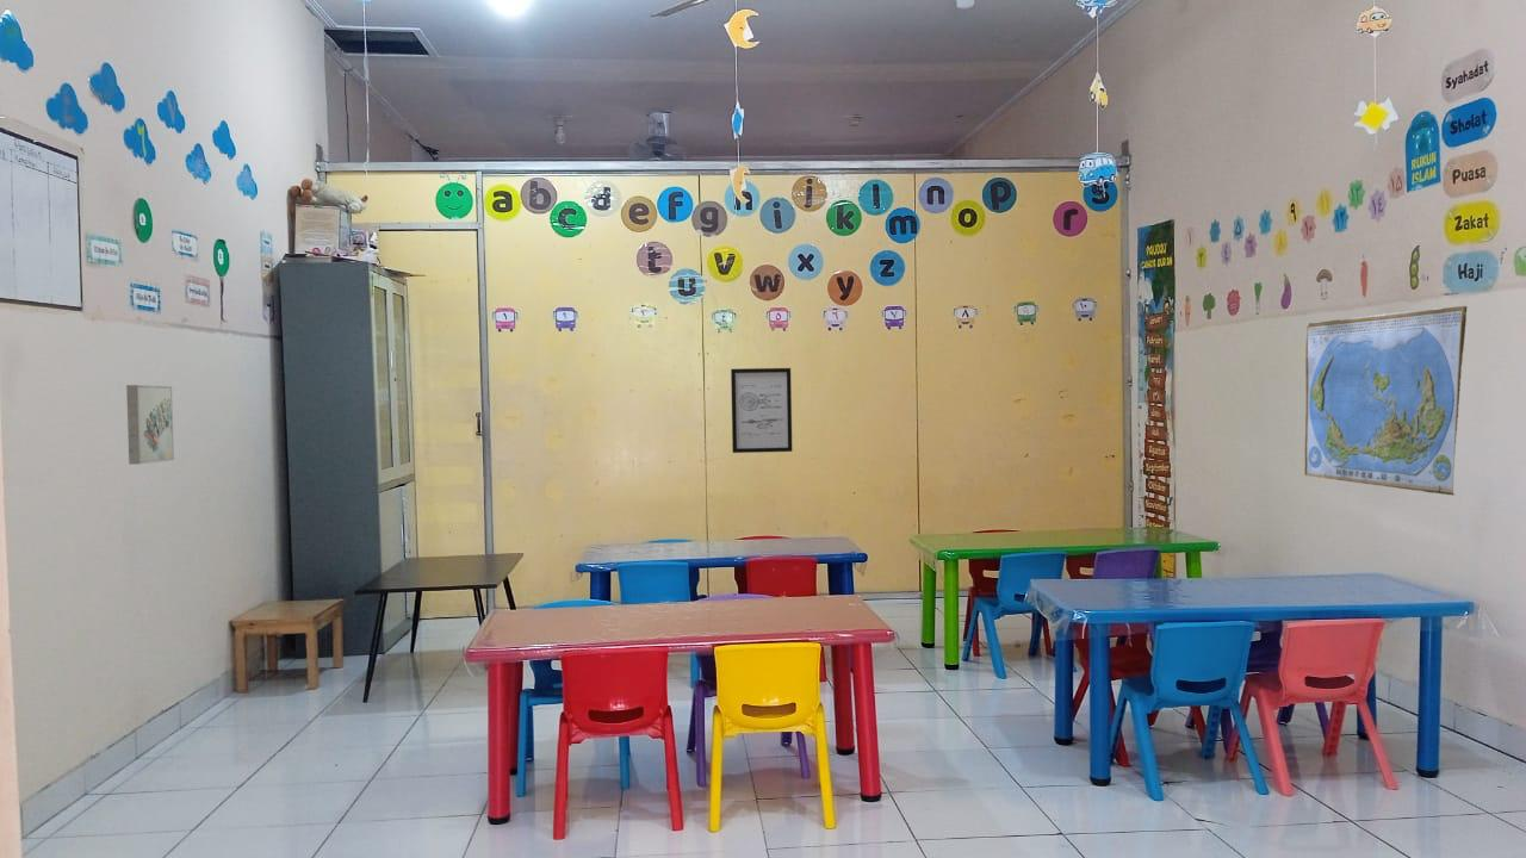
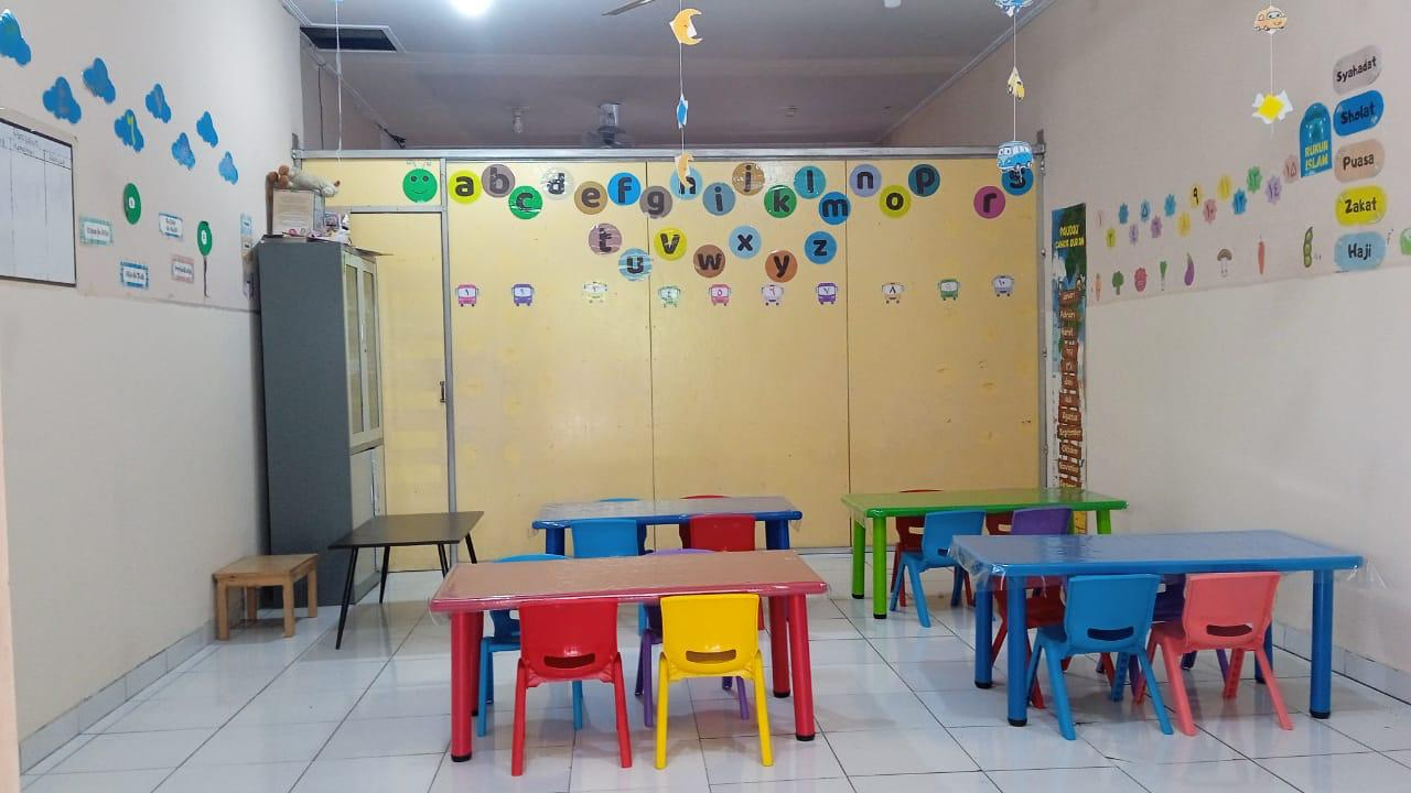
- wall art [125,384,175,466]
- world map [1303,305,1469,497]
- wall art [730,367,793,454]
